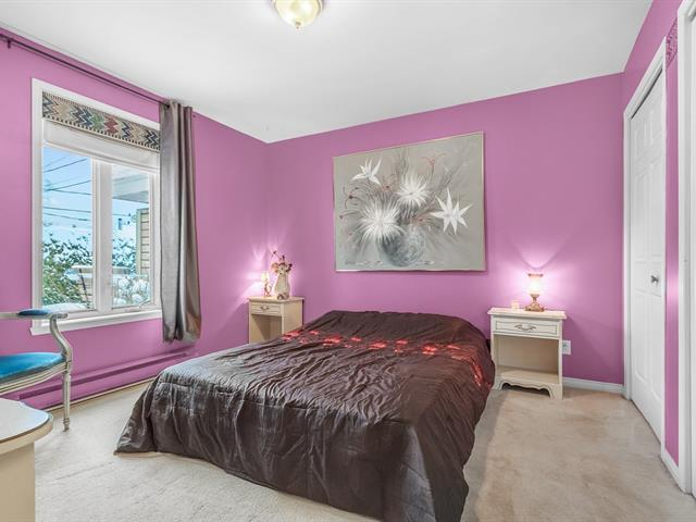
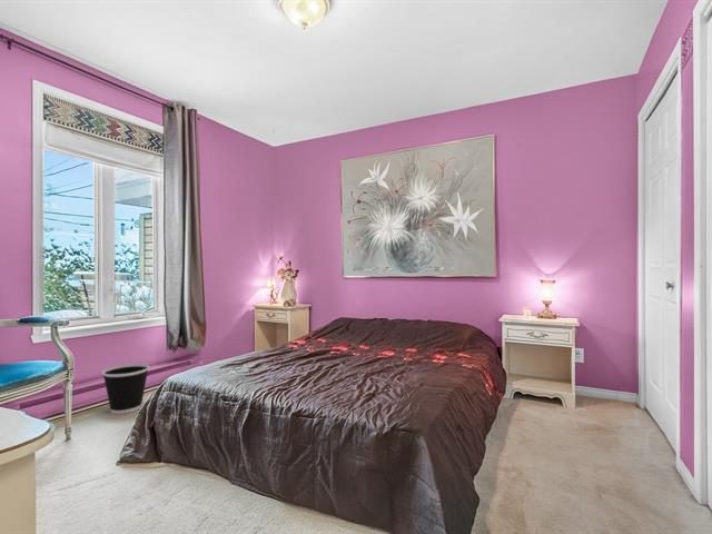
+ wastebasket [101,363,150,415]
